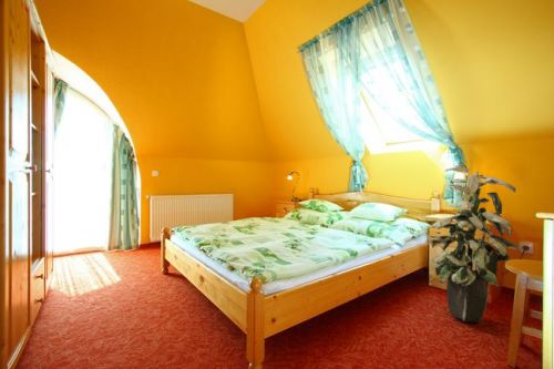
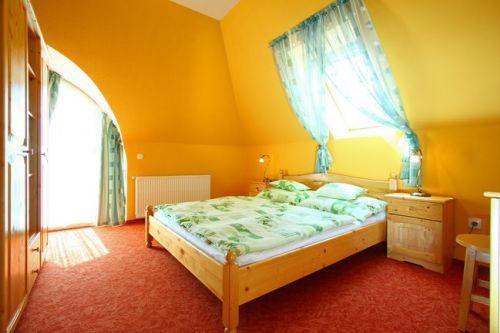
- indoor plant [423,166,521,324]
